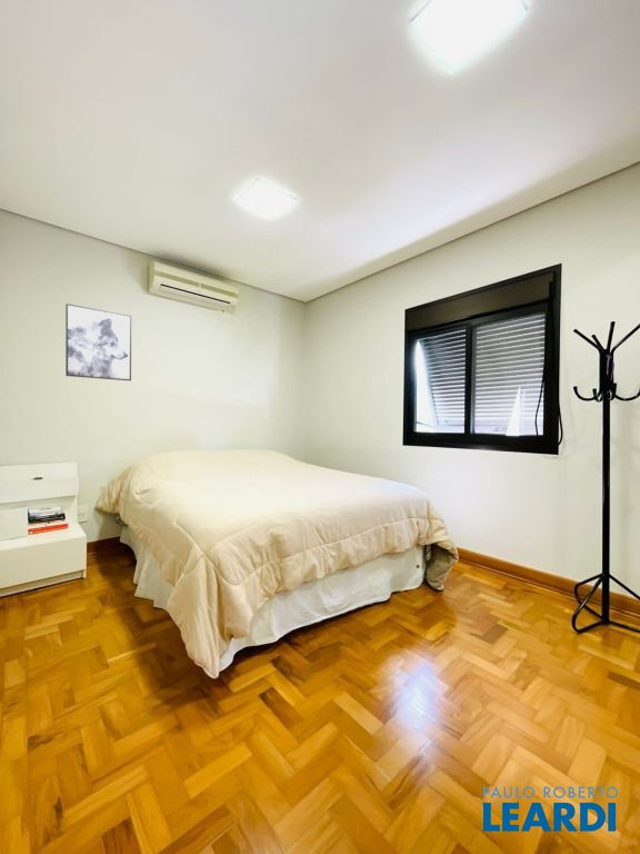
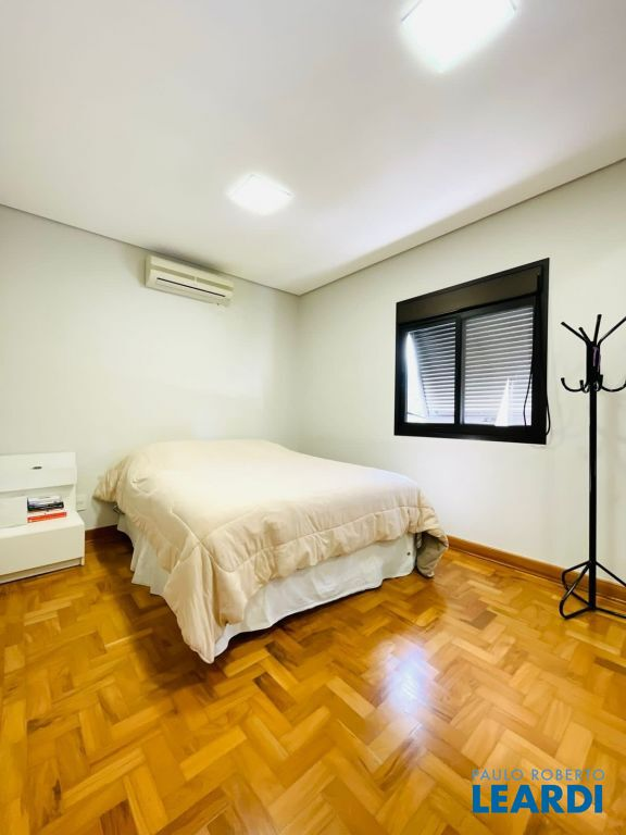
- wall art [64,302,132,381]
